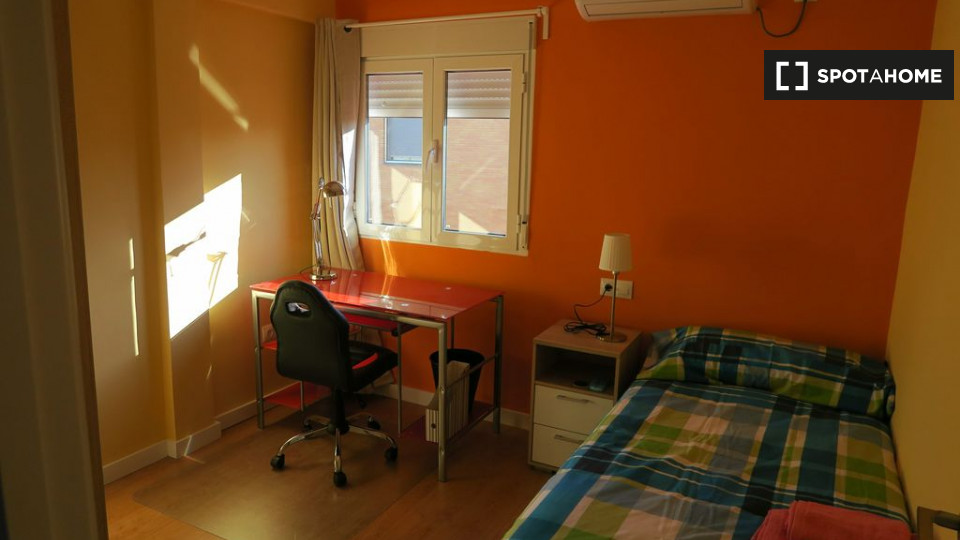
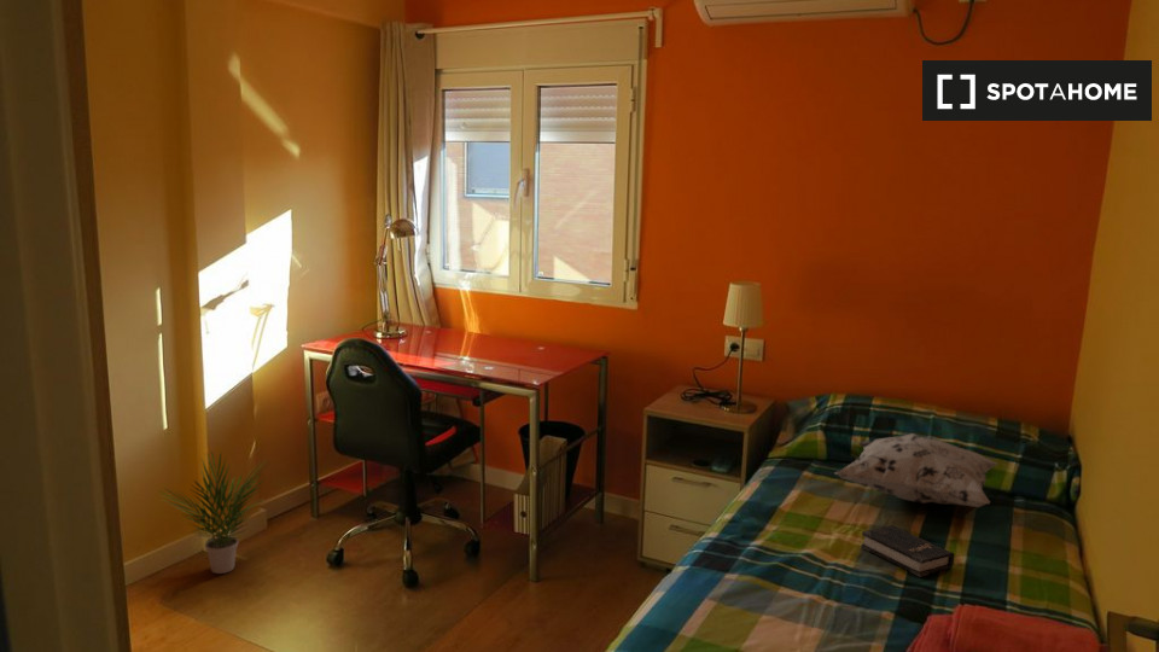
+ hardback book [860,525,955,578]
+ potted plant [158,450,268,575]
+ decorative pillow [833,432,1000,508]
